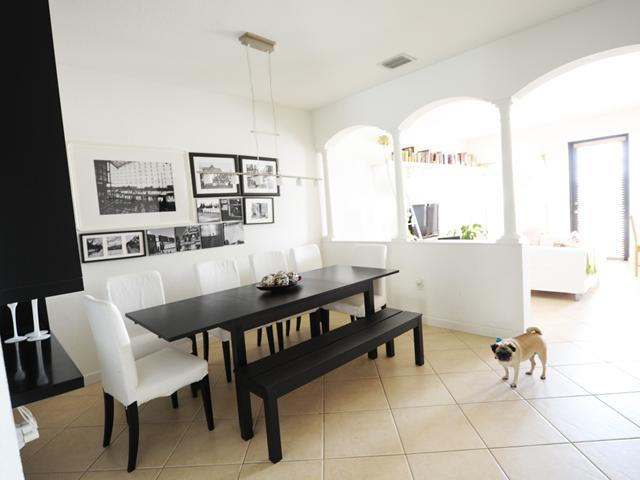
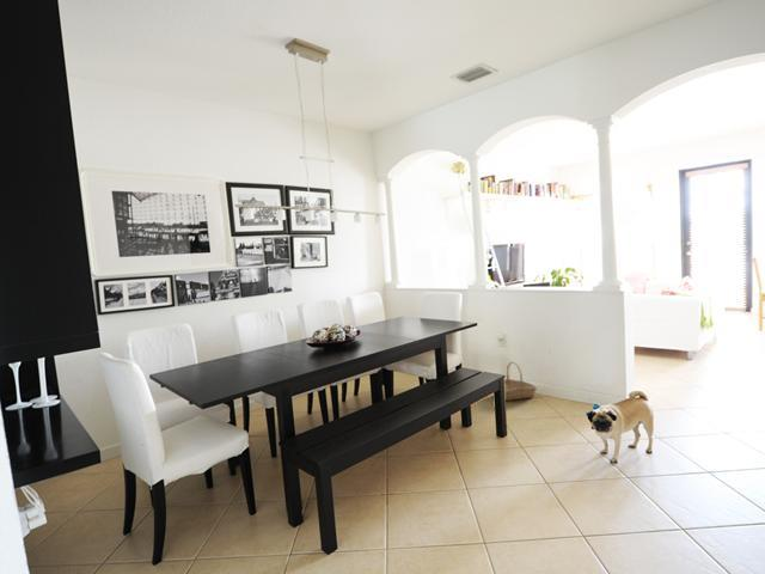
+ basket [503,361,539,402]
